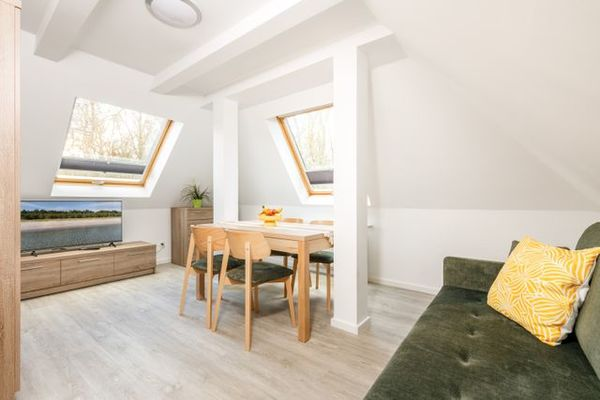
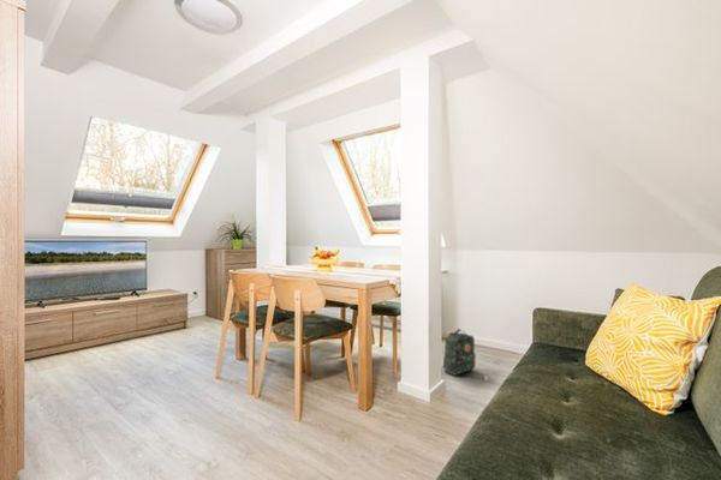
+ backpack [441,328,501,383]
